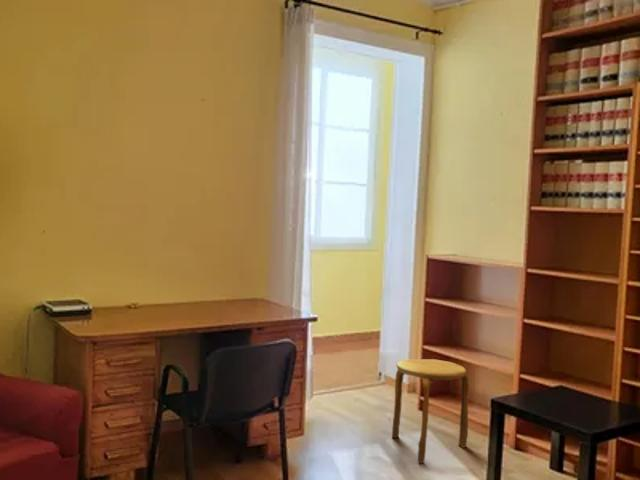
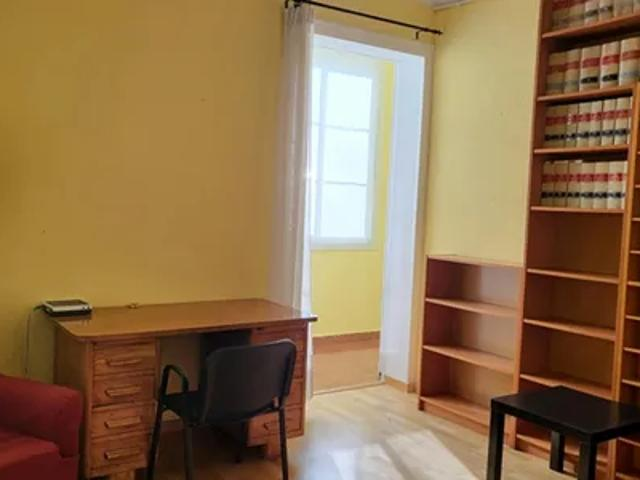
- stool [391,358,470,464]
